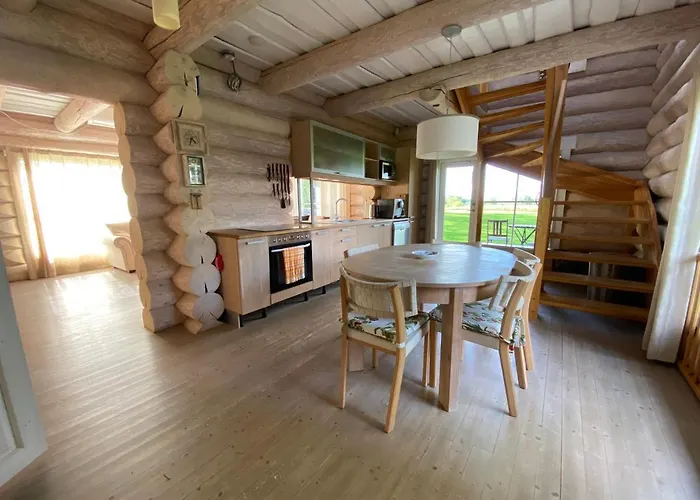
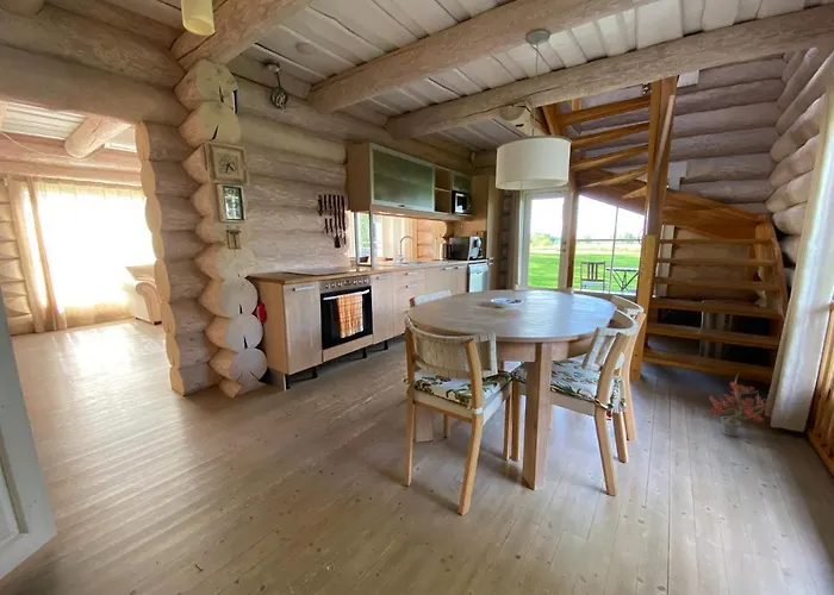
+ potted plant [702,371,773,438]
